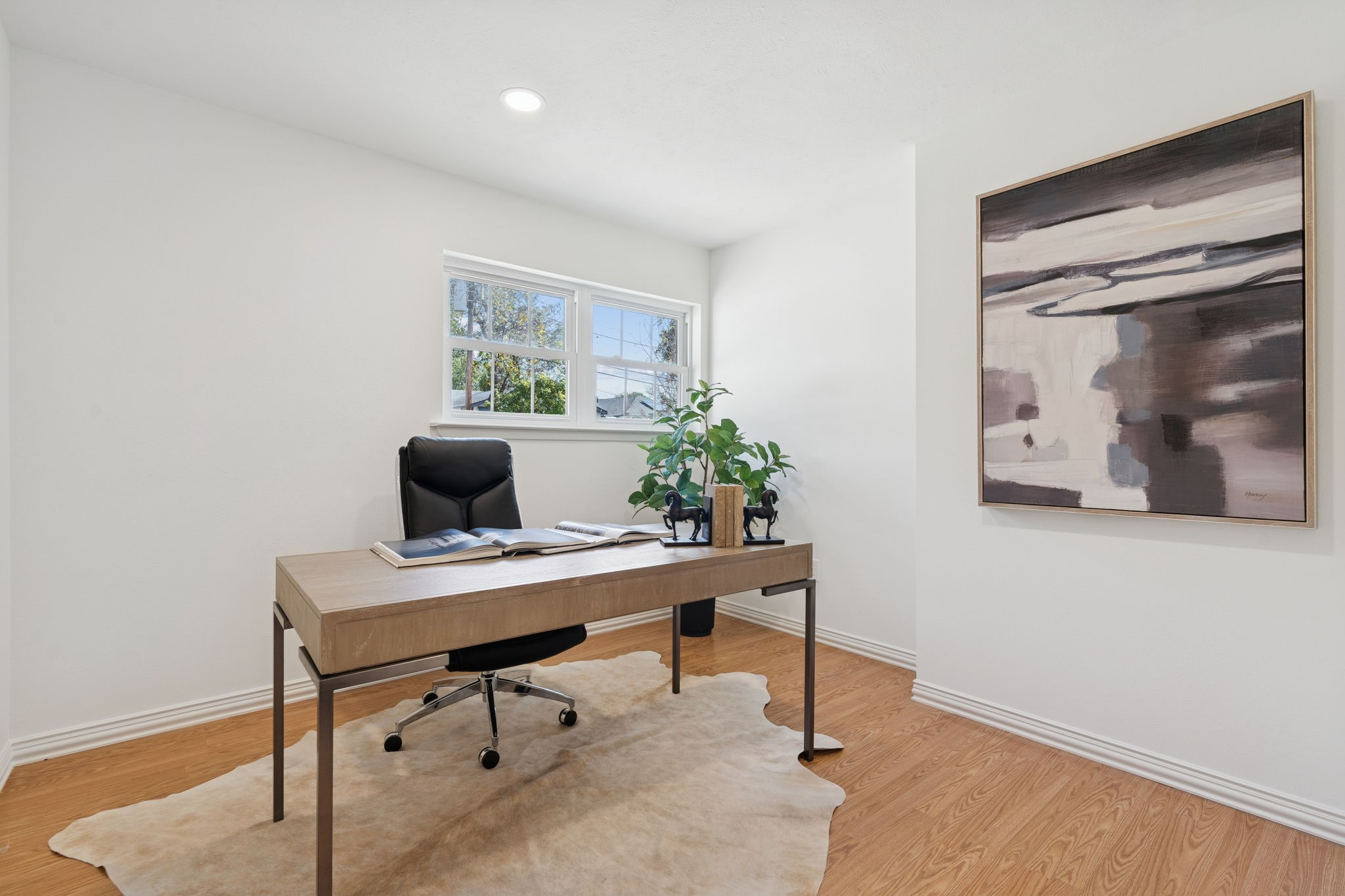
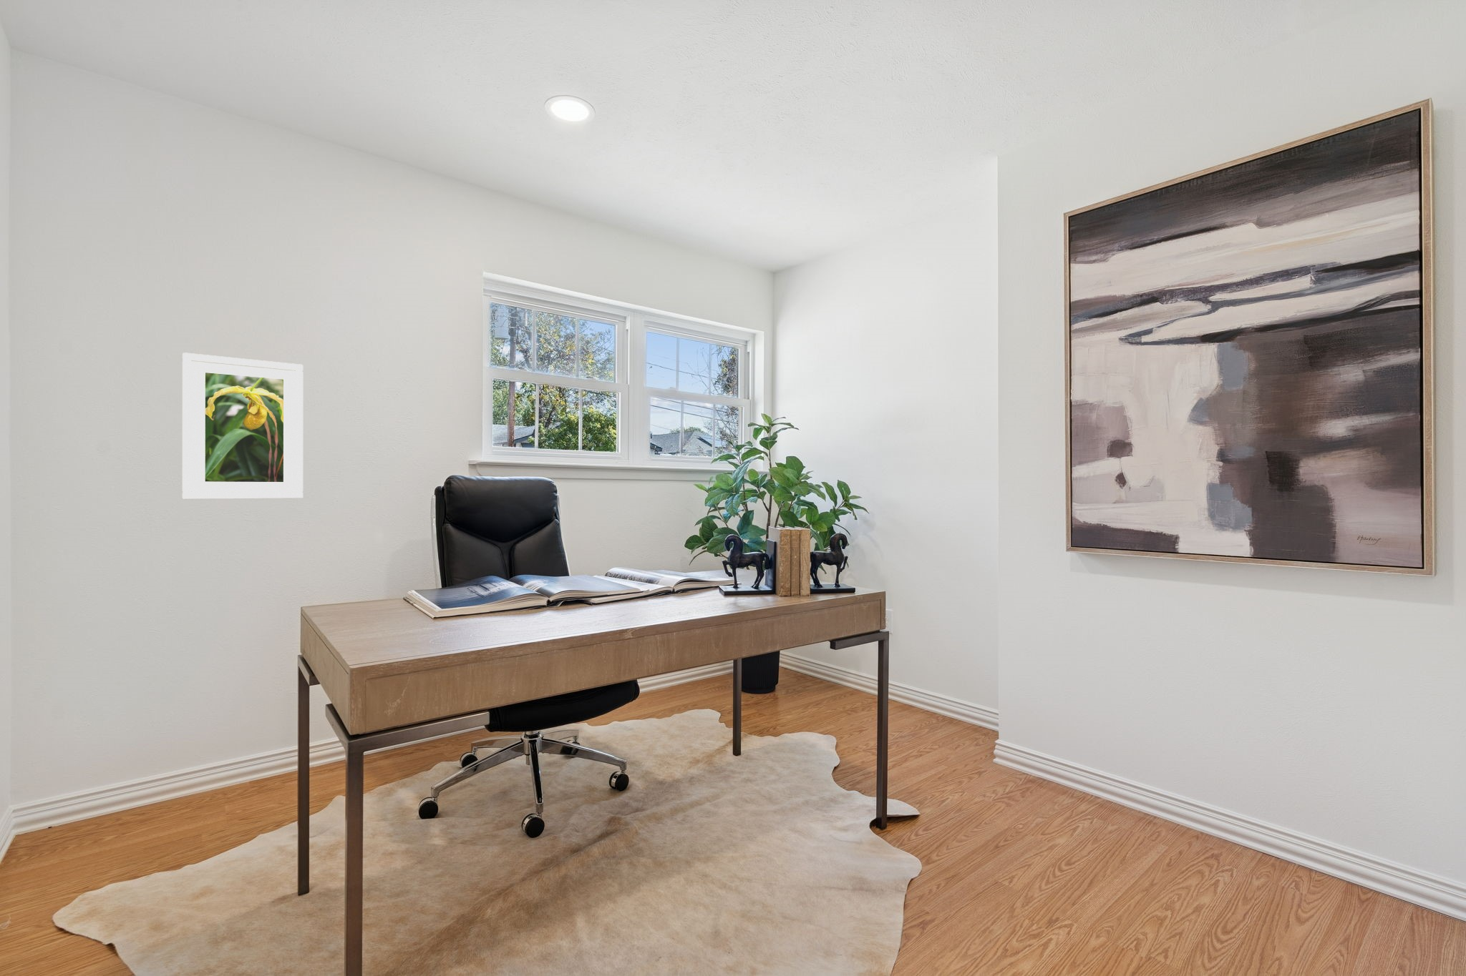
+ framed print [182,352,303,500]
